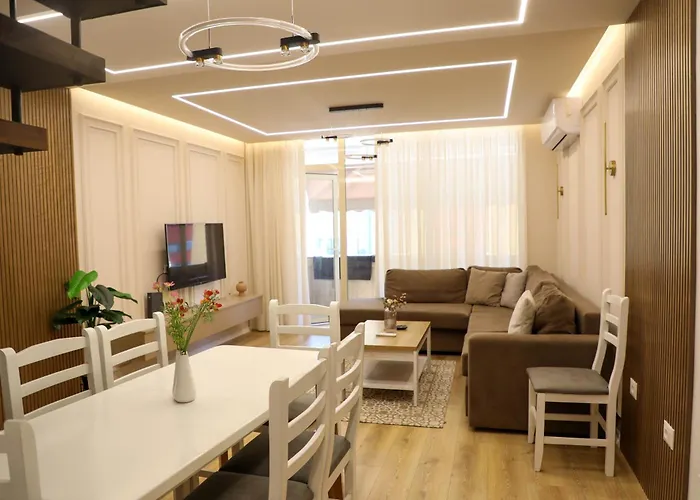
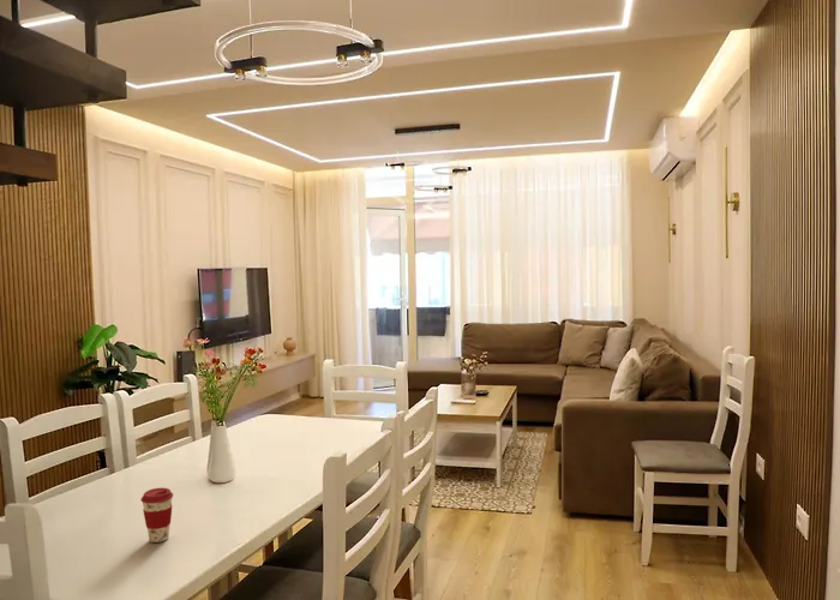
+ coffee cup [139,487,174,544]
